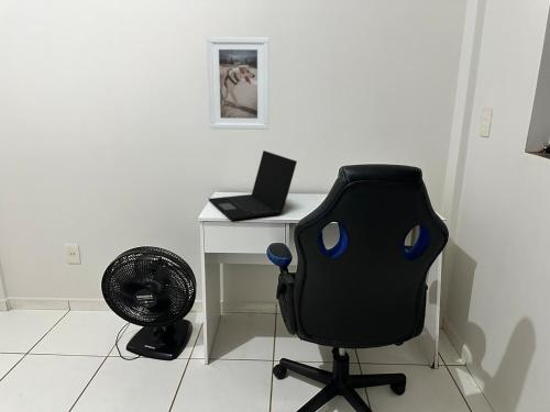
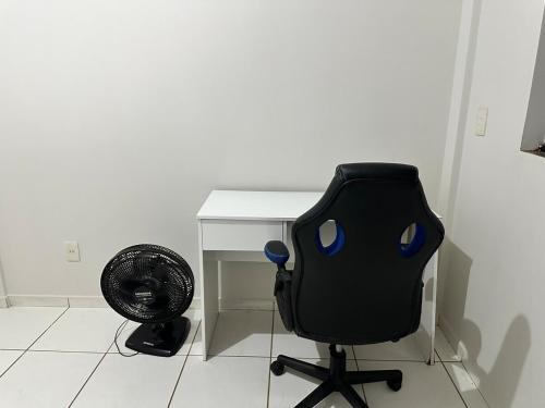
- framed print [206,36,270,131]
- laptop [208,149,298,222]
